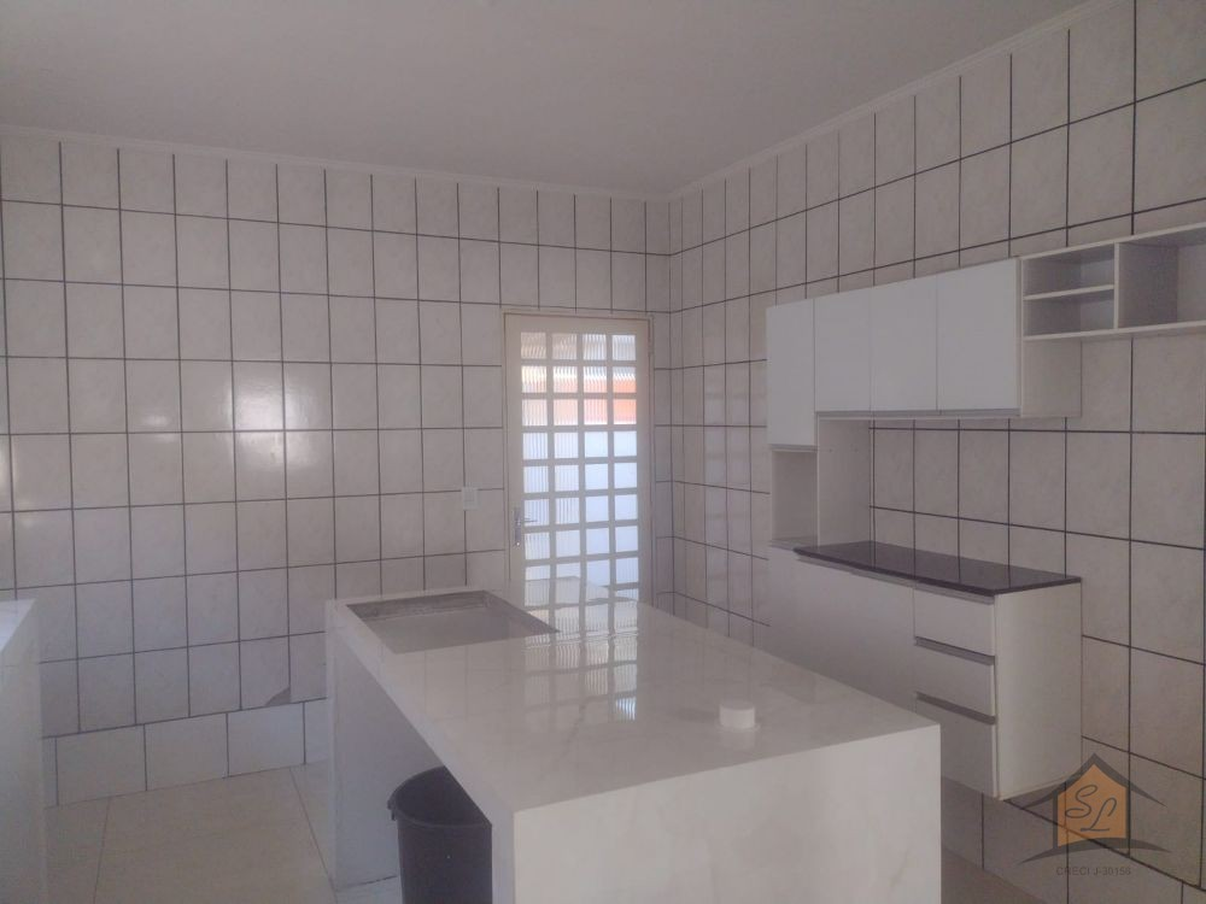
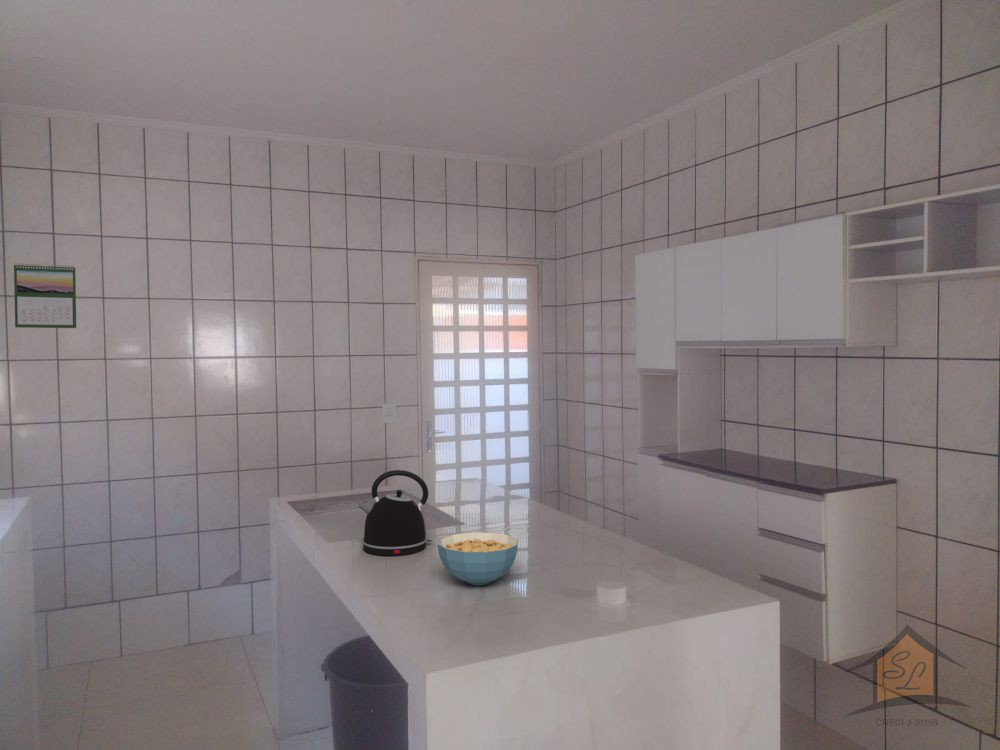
+ calendar [13,263,77,329]
+ cereal bowl [437,531,519,586]
+ kettle [357,469,433,556]
